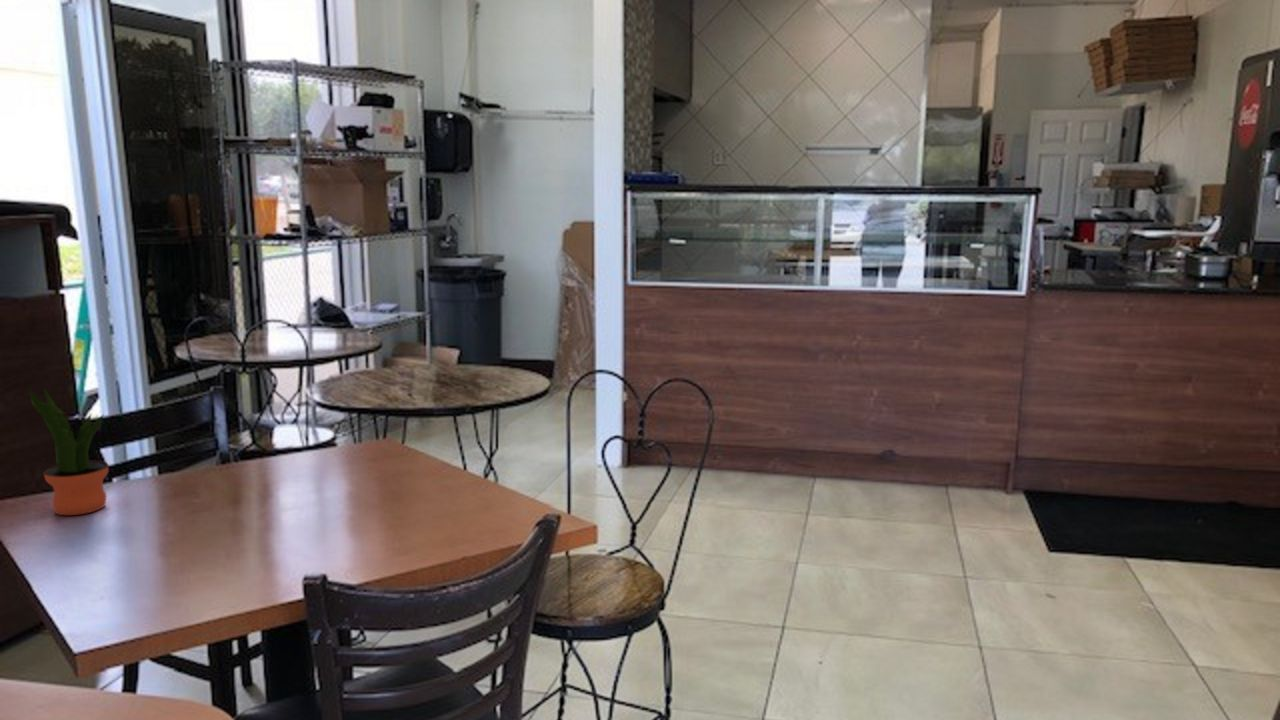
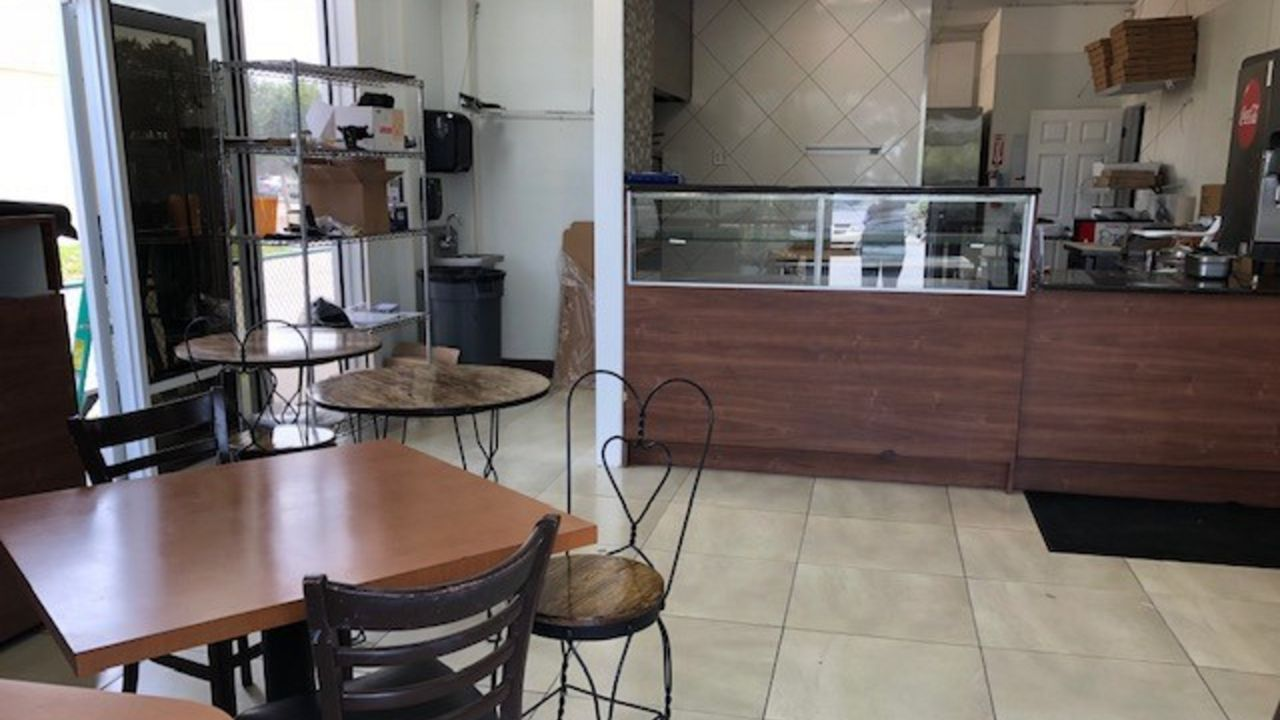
- potted plant [27,388,109,516]
